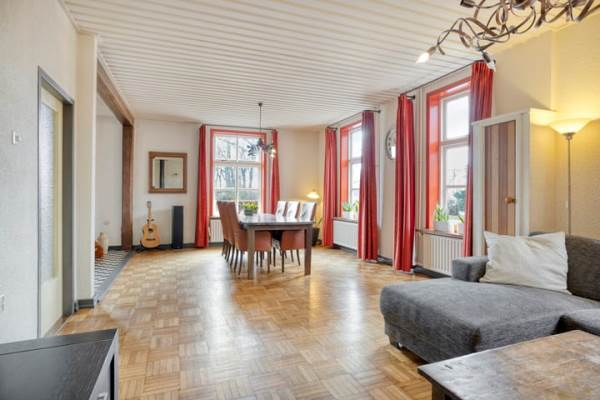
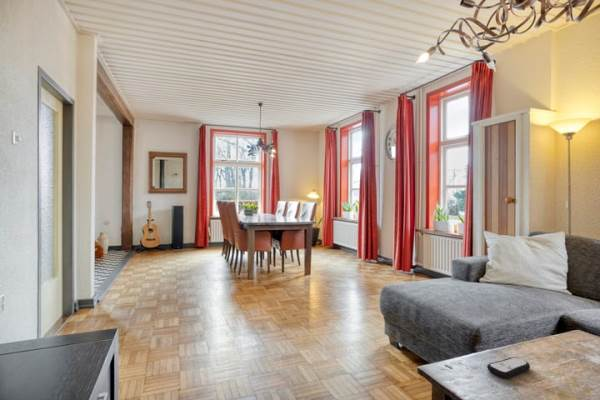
+ remote control [486,356,531,379]
